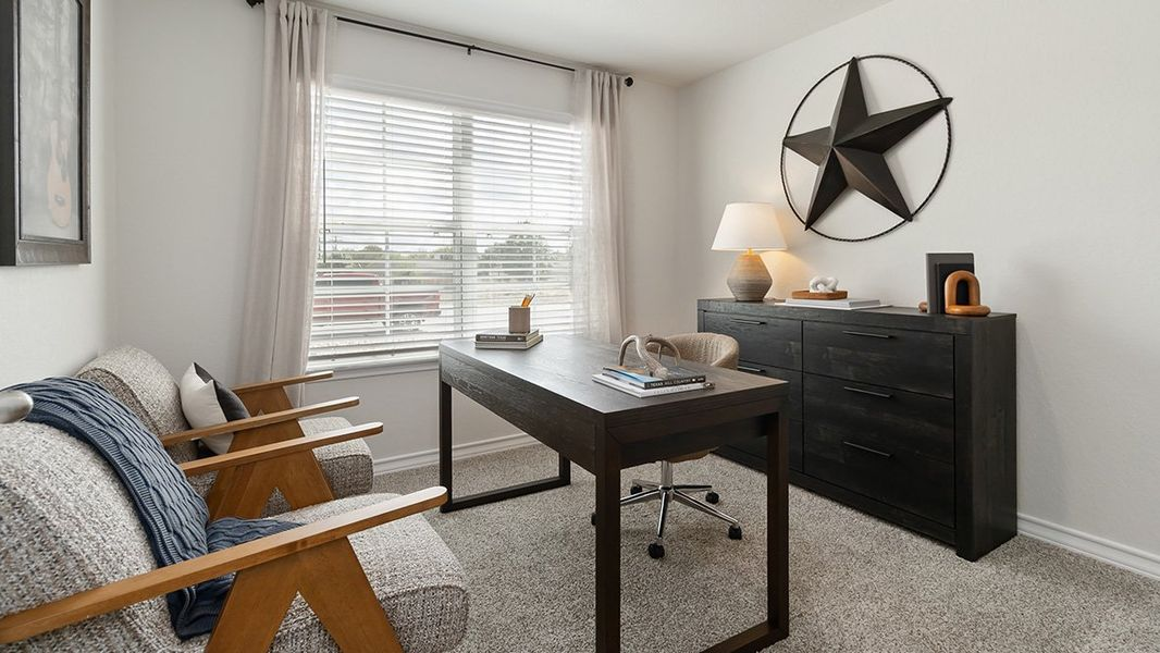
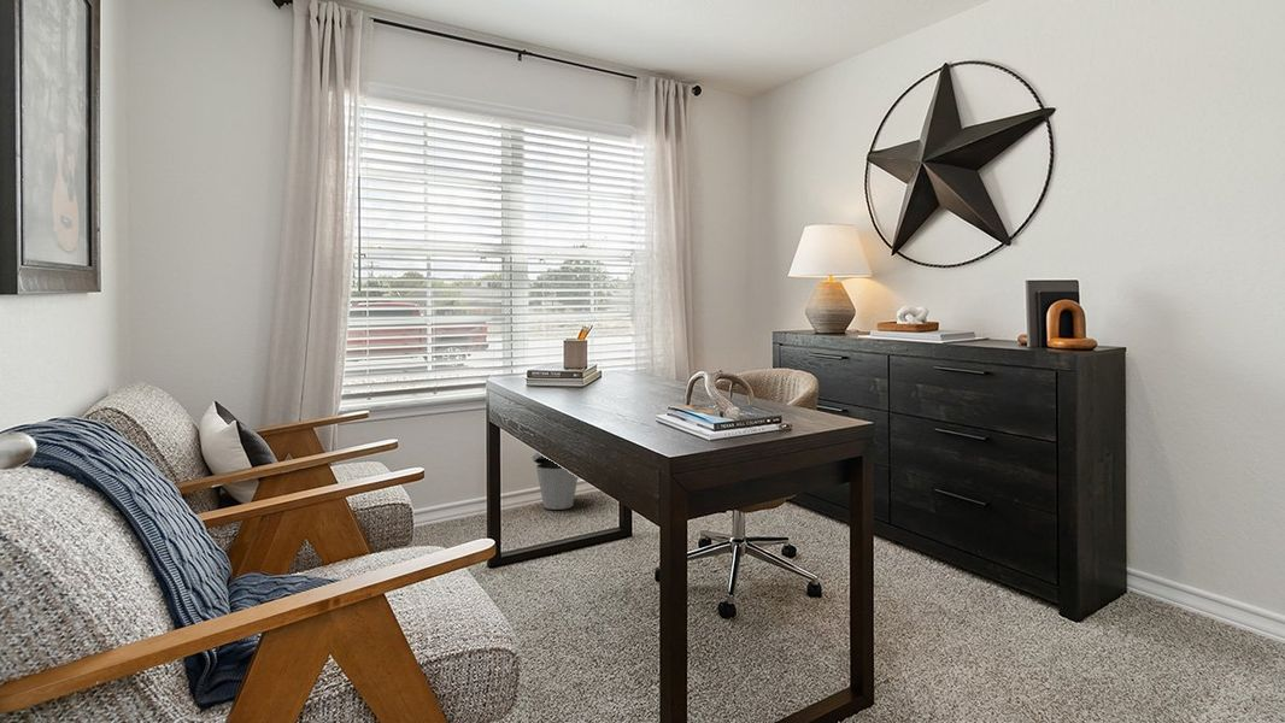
+ trash can [532,452,579,511]
